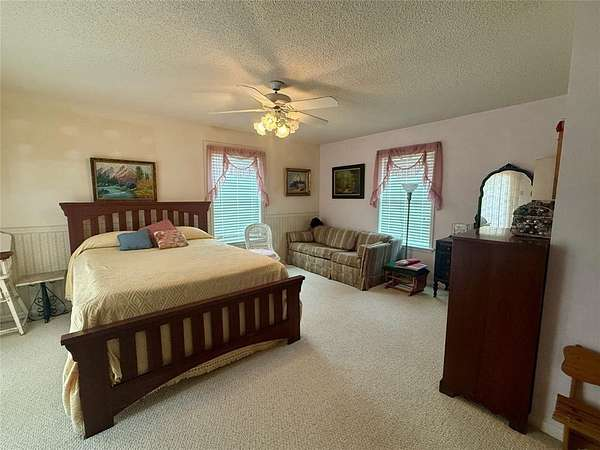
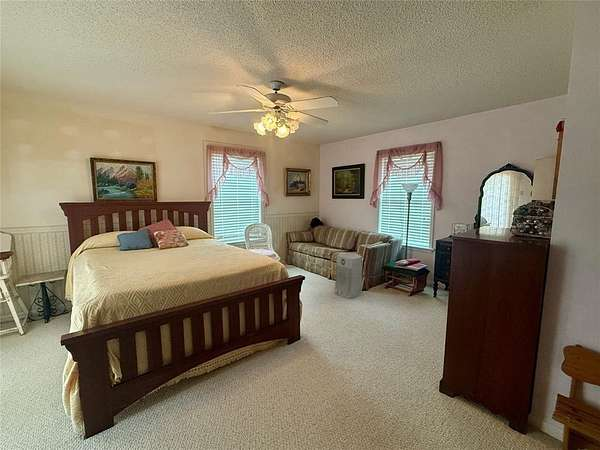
+ air purifier [333,252,363,299]
